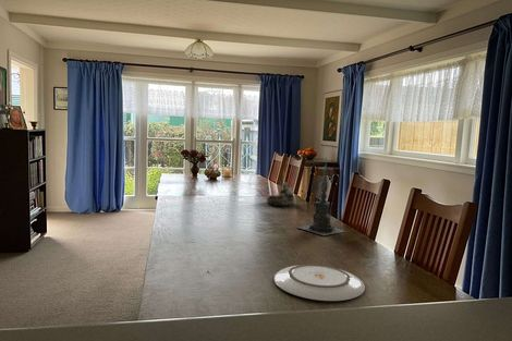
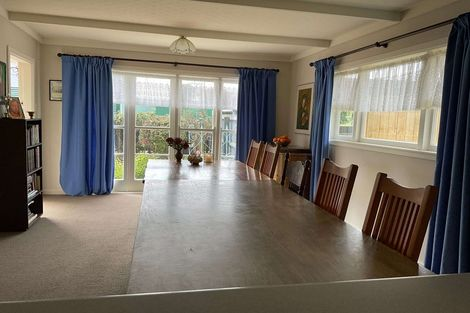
- candle holder [295,157,346,236]
- bowl [266,181,296,207]
- plate [273,264,366,302]
